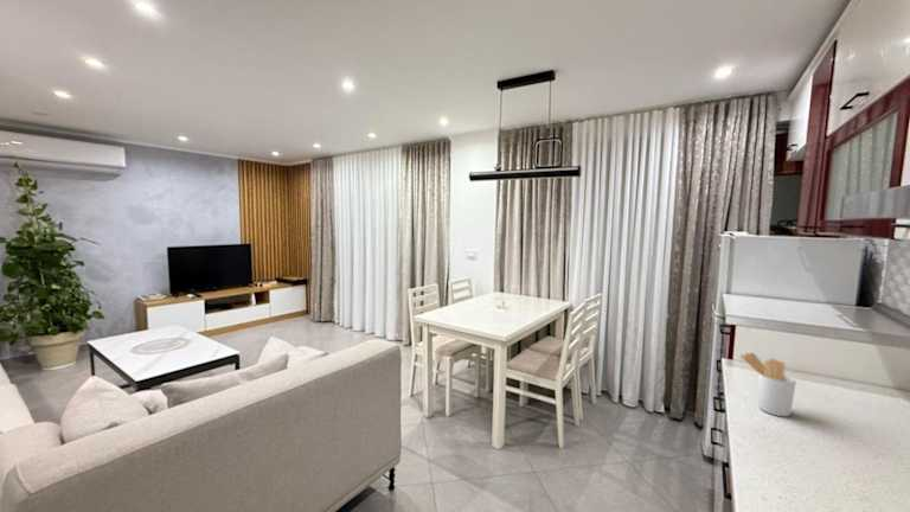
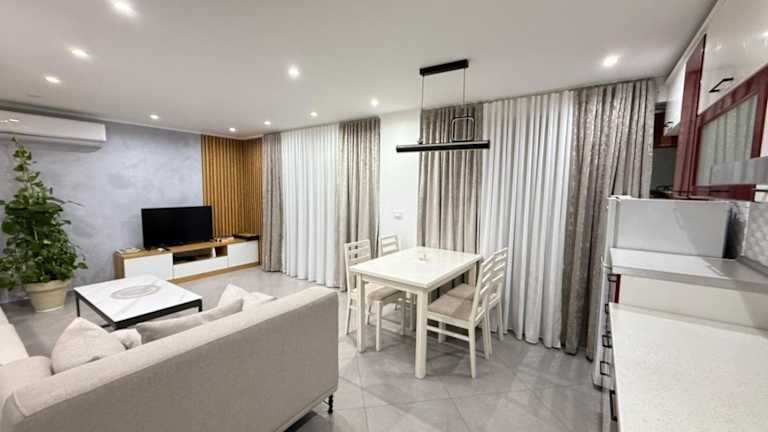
- utensil holder [739,352,797,417]
